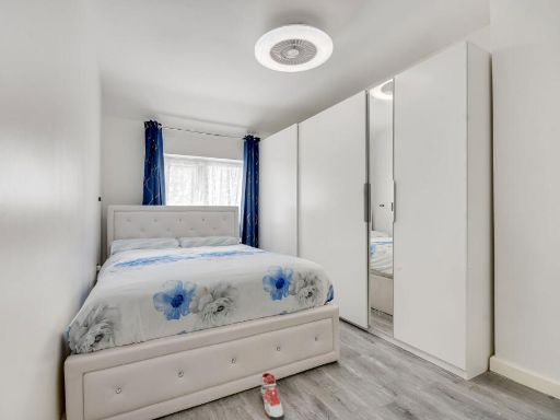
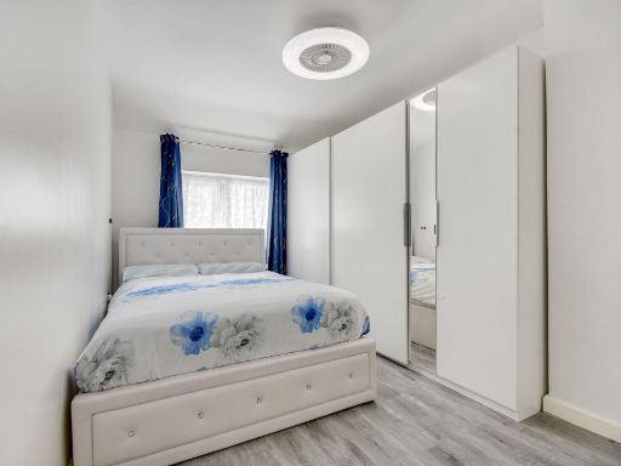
- sneaker [260,372,285,420]
